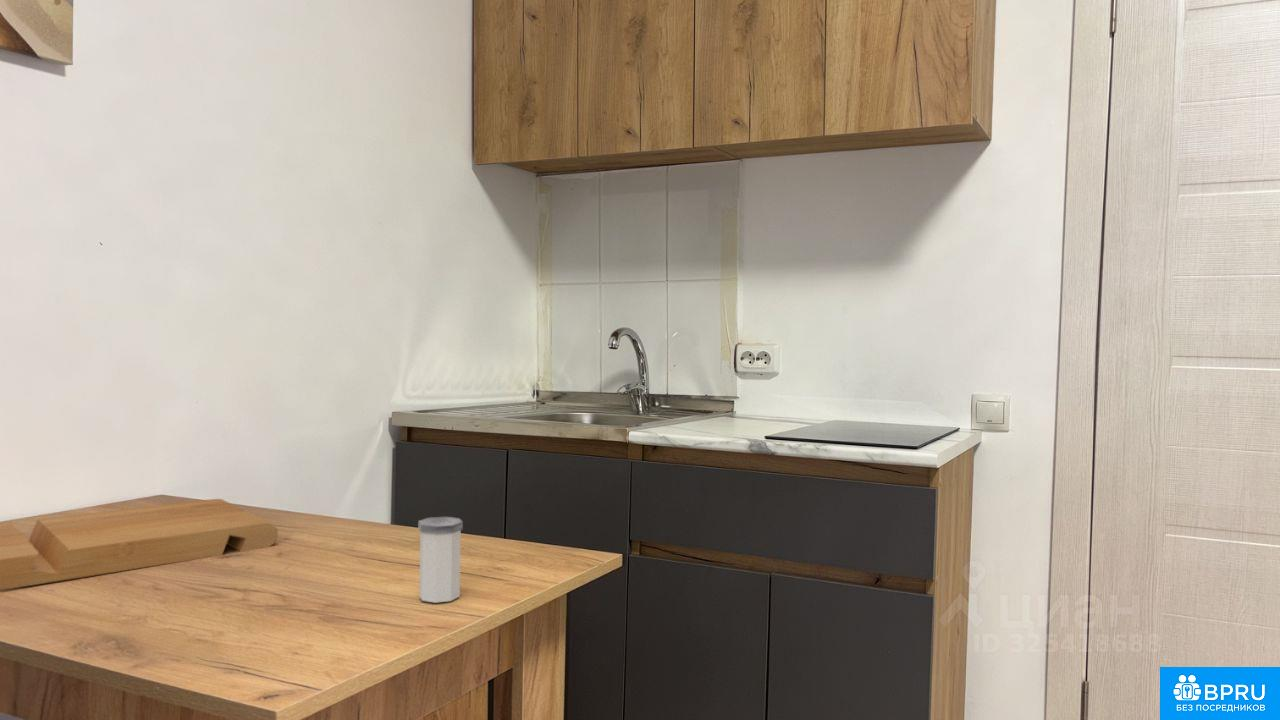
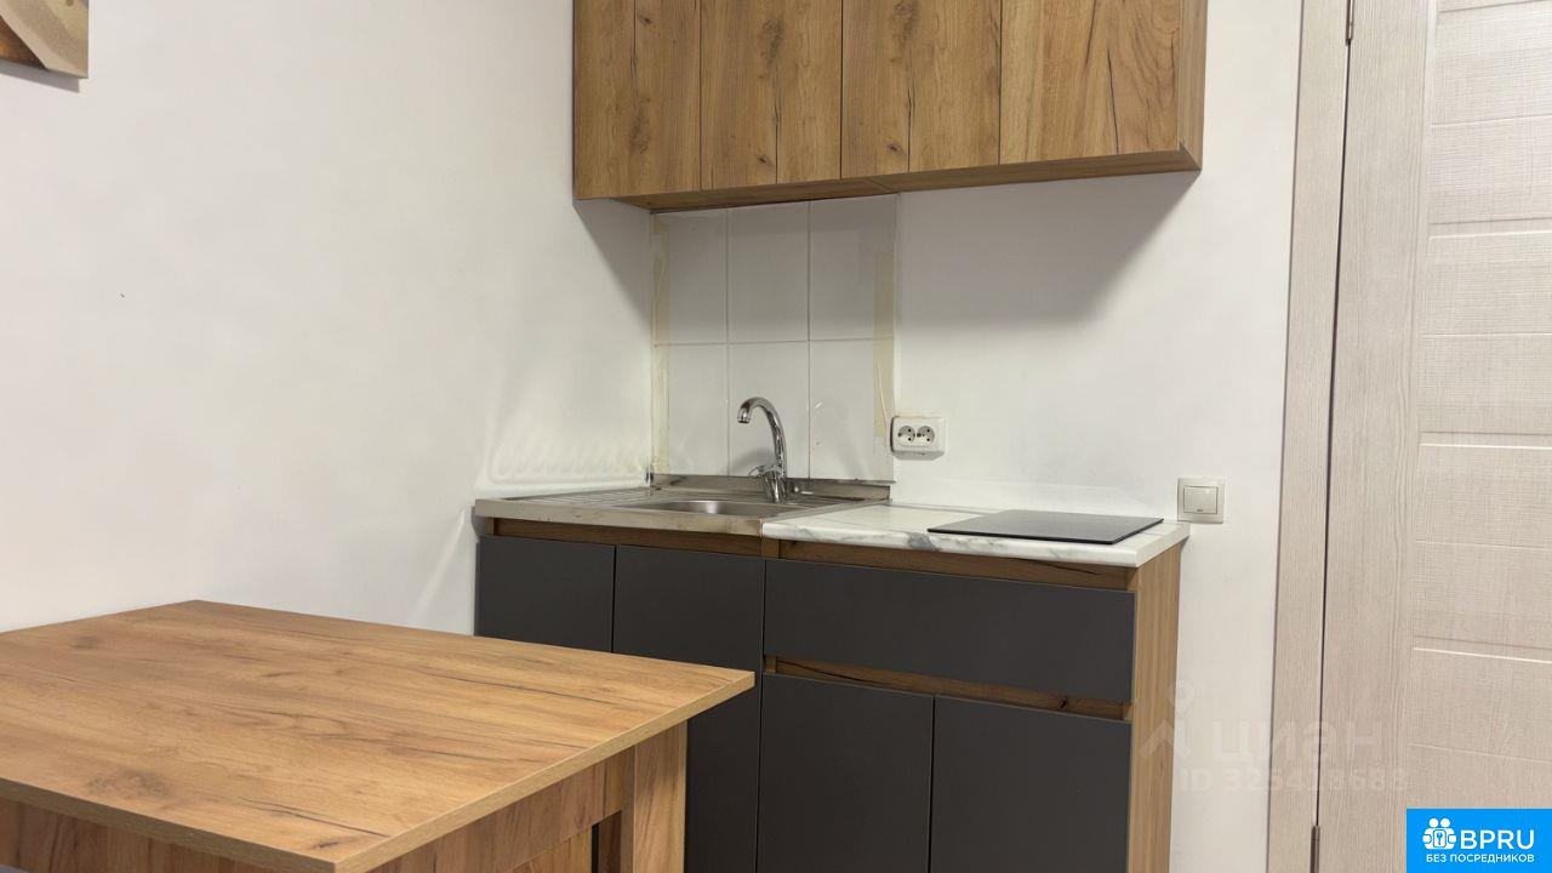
- cutting board [0,498,279,591]
- salt shaker [417,516,464,604]
